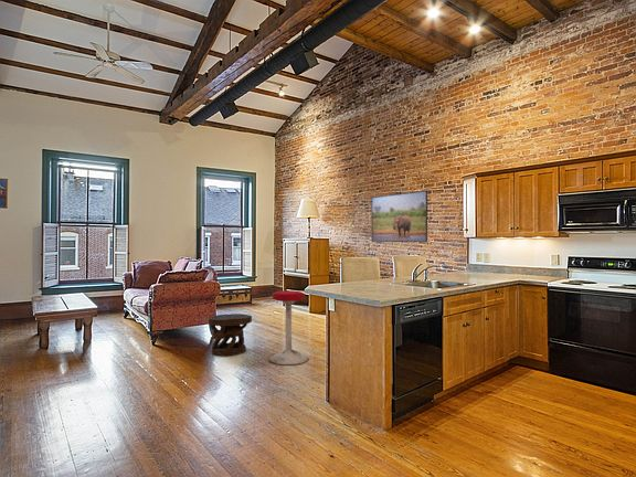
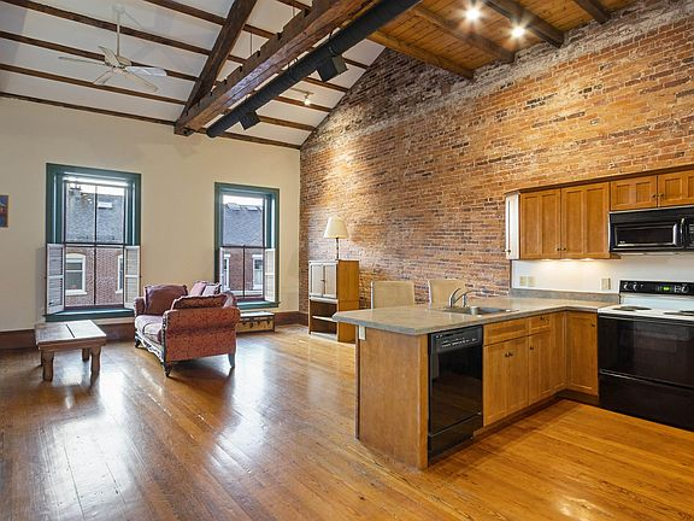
- side table [208,312,253,357]
- stool [267,289,310,365]
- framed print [371,189,428,243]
